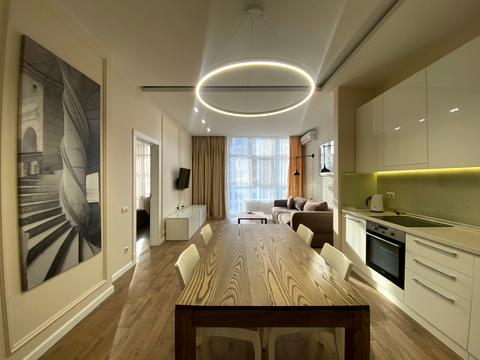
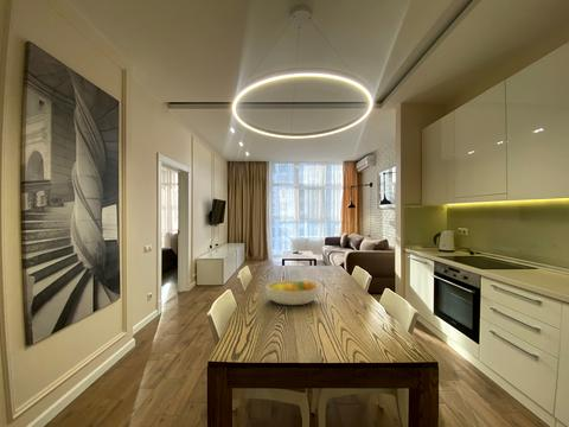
+ fruit bowl [264,279,320,306]
